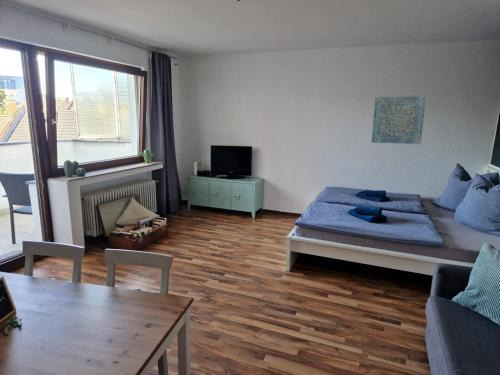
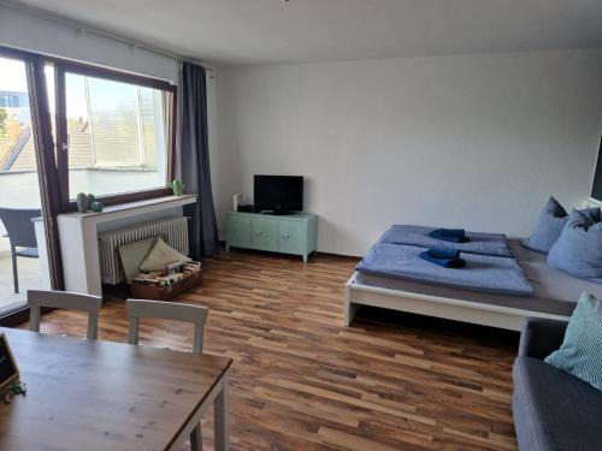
- wall art [371,95,427,145]
